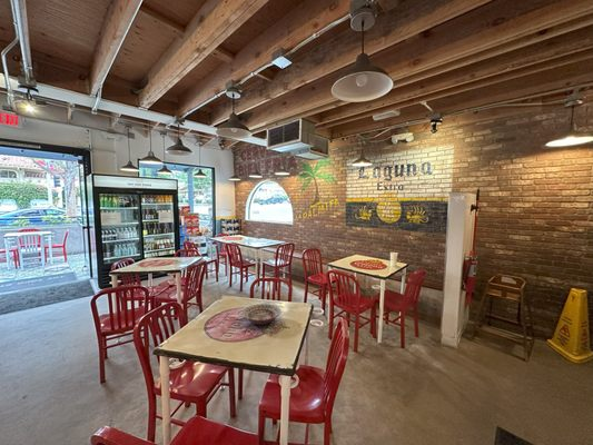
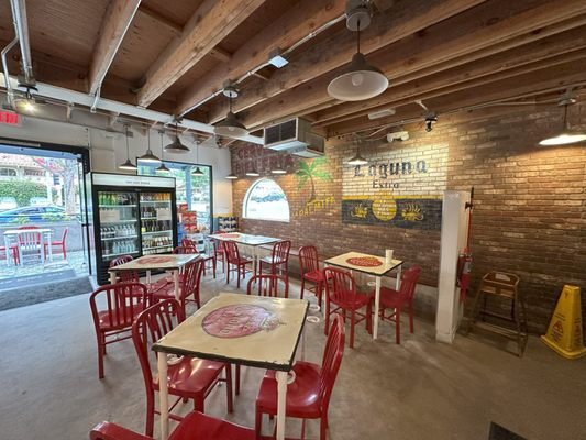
- decorative bowl [241,303,281,326]
